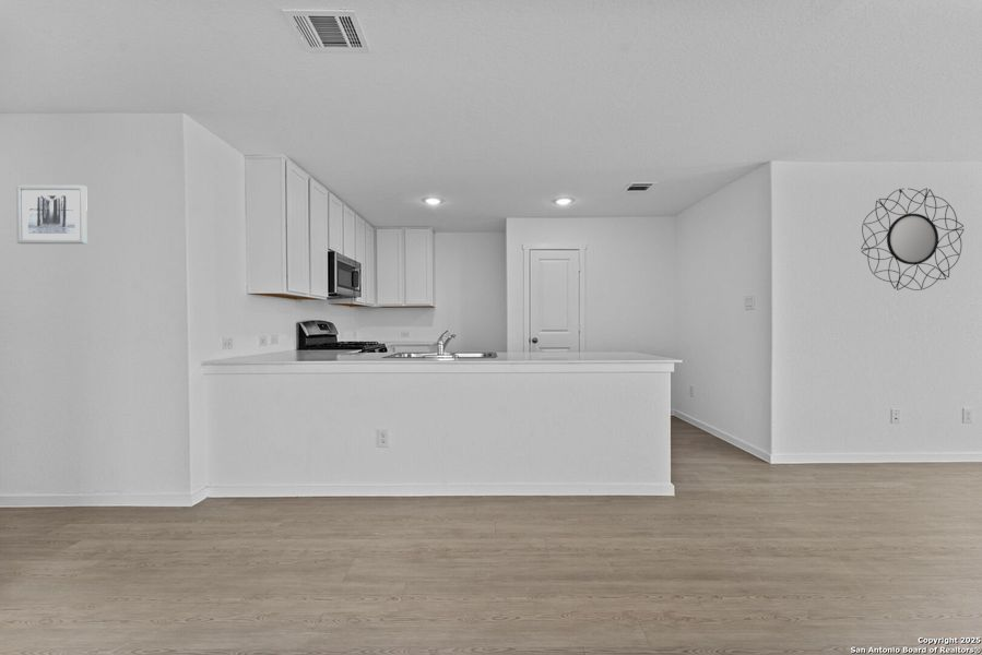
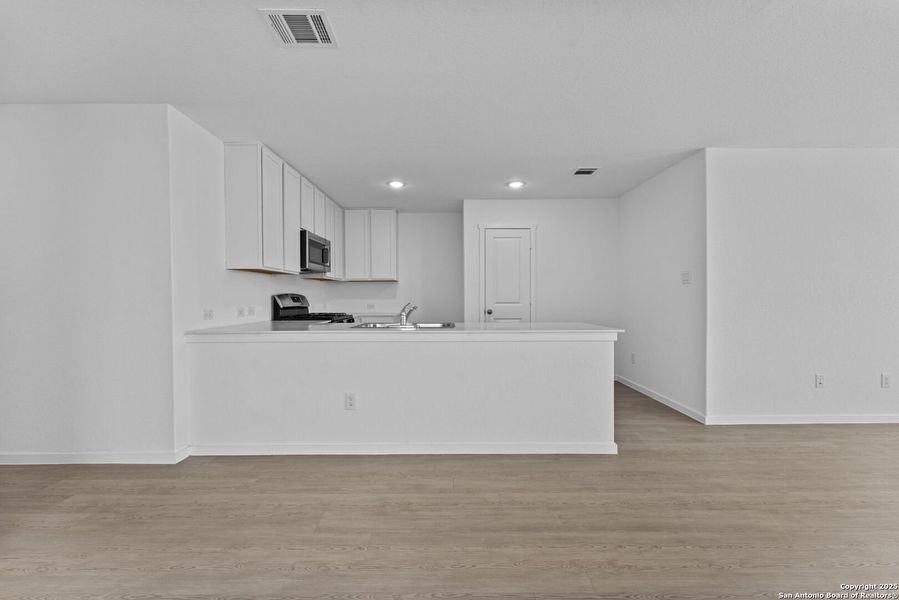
- wall art [15,184,88,245]
- home mirror [860,188,965,291]
